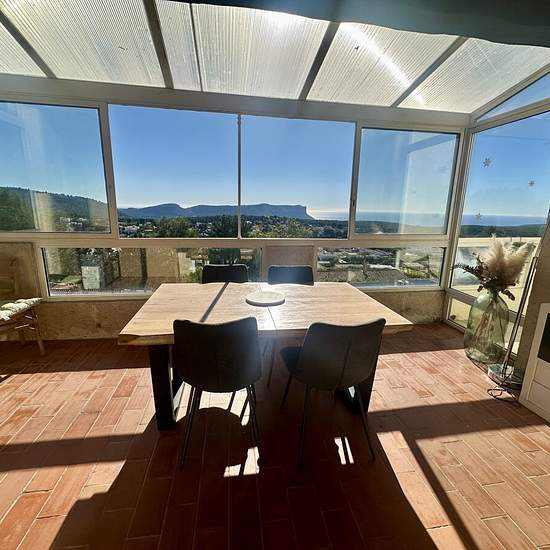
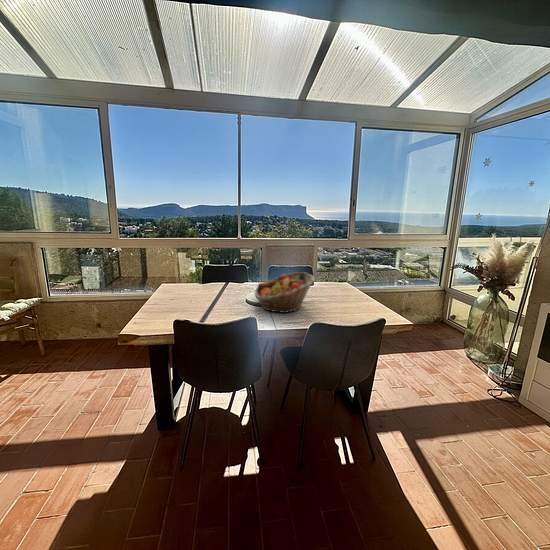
+ fruit basket [254,271,316,314]
